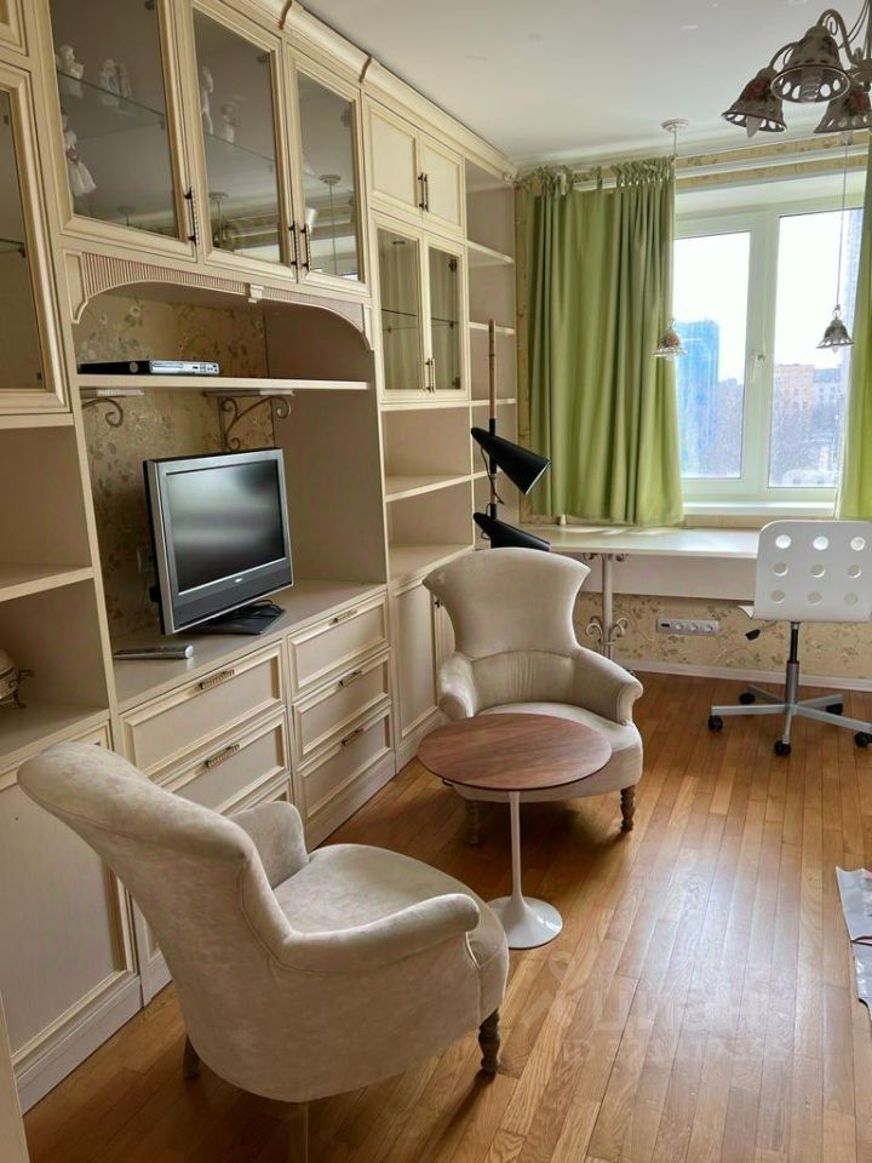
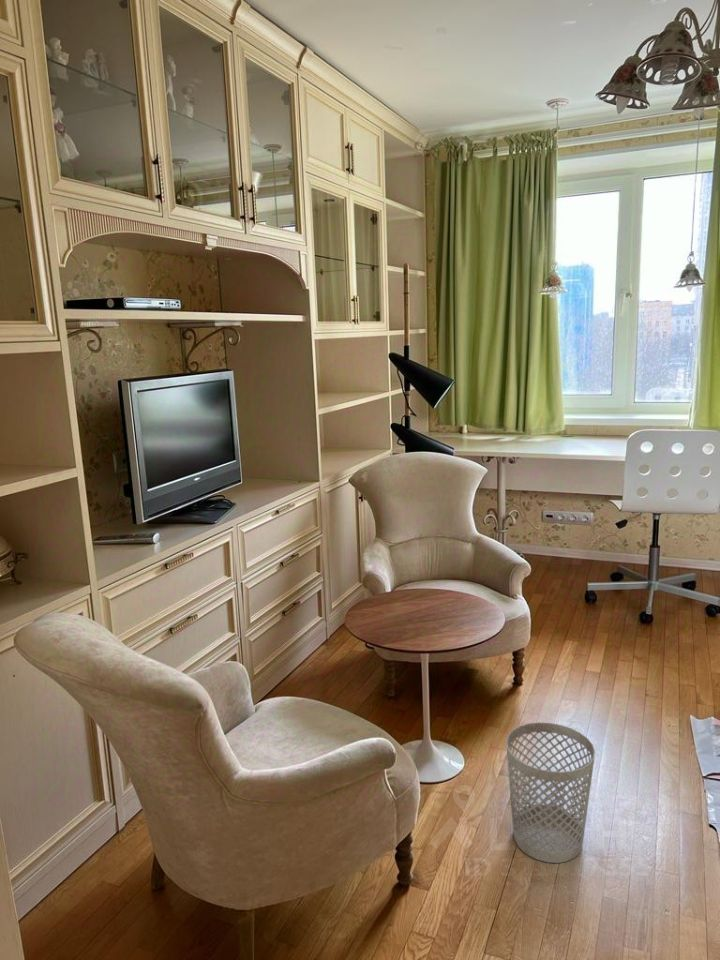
+ wastebasket [505,721,596,864]
